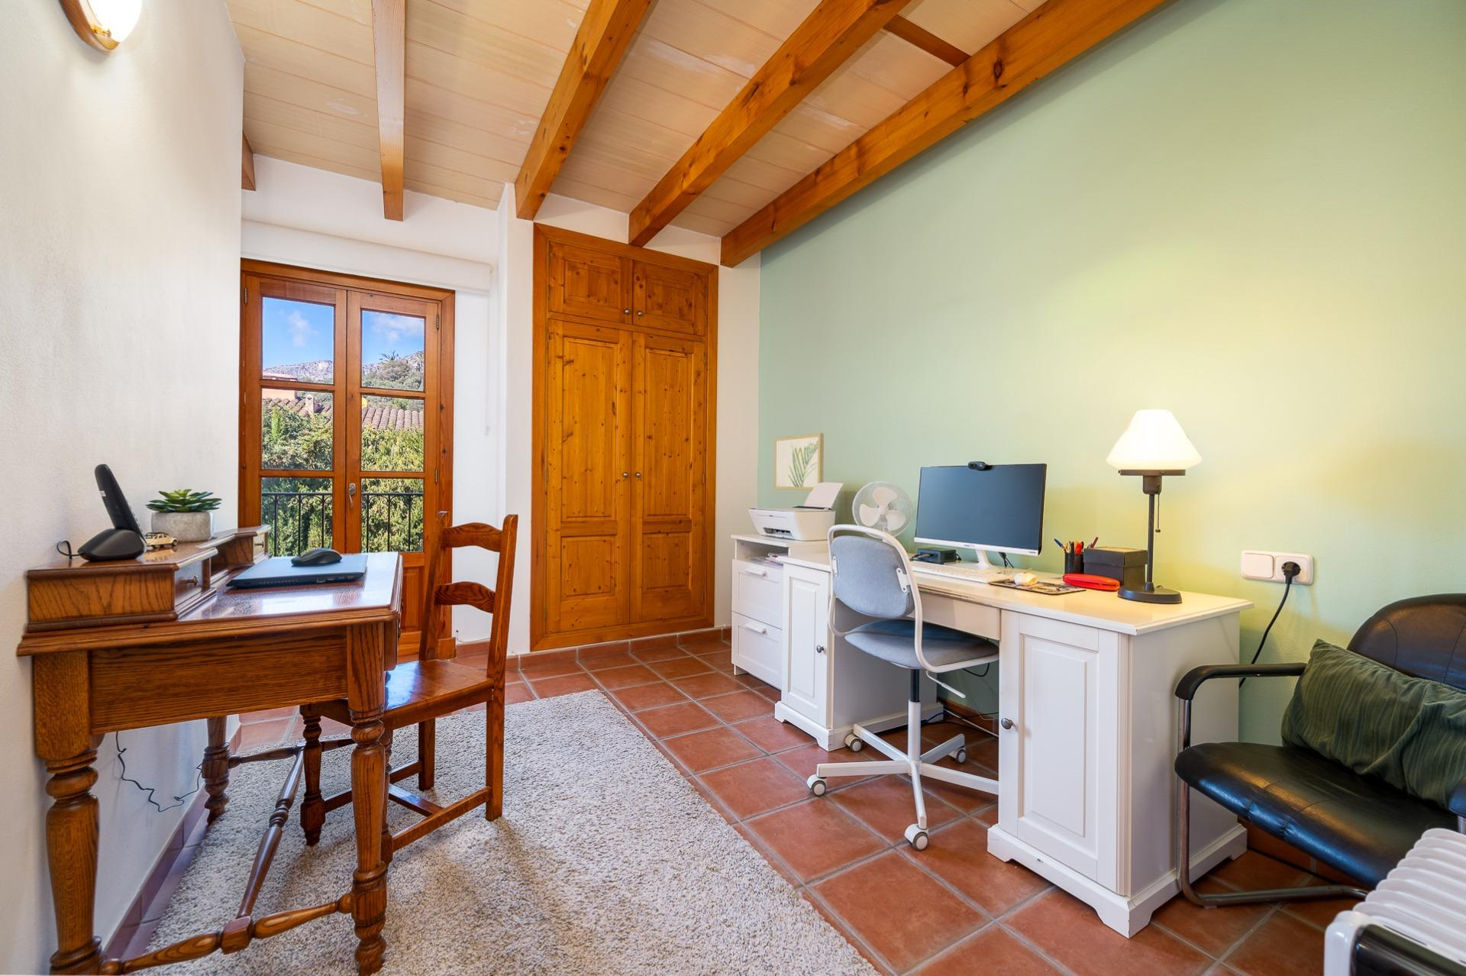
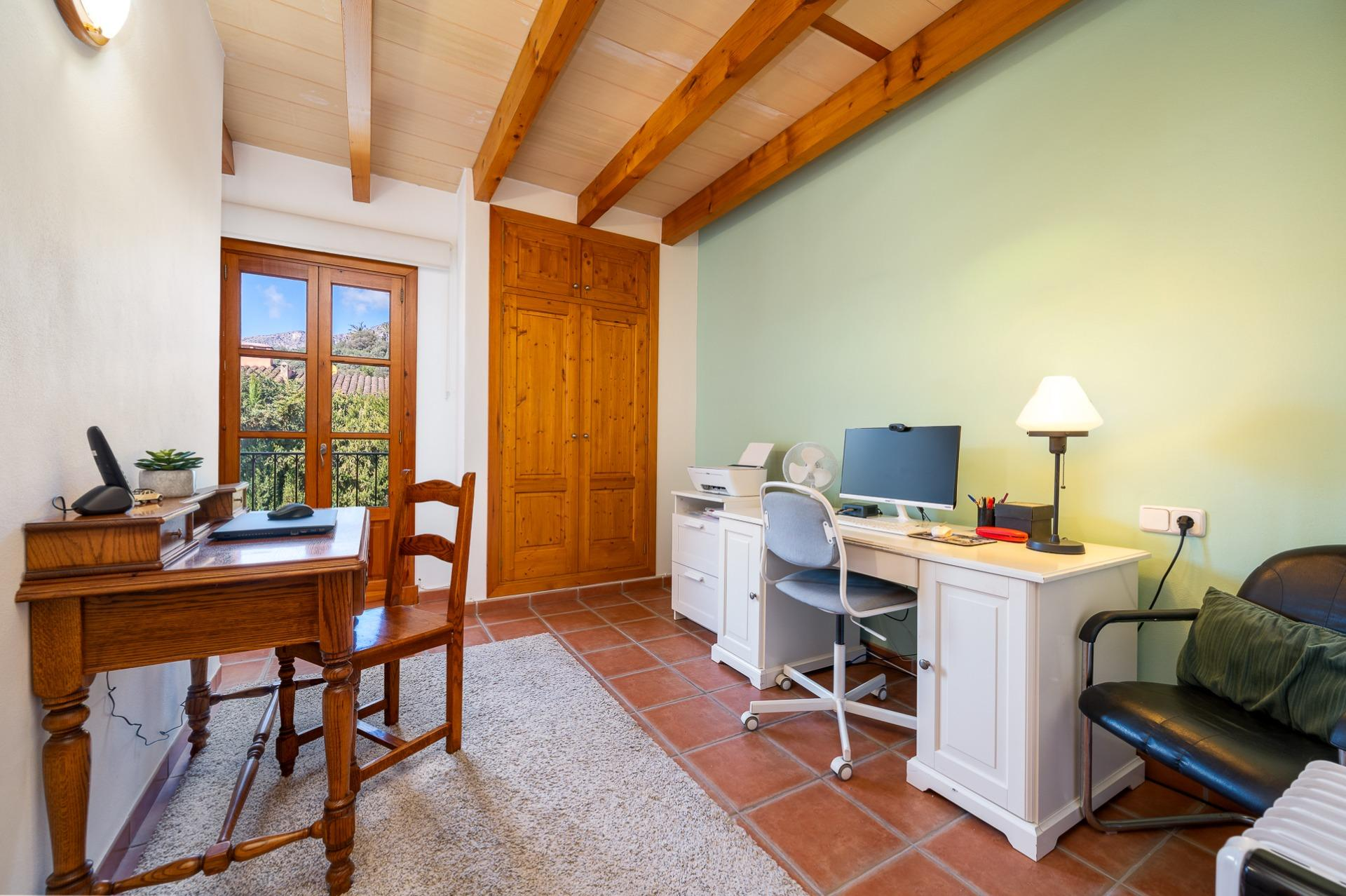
- wall art [773,432,824,491]
